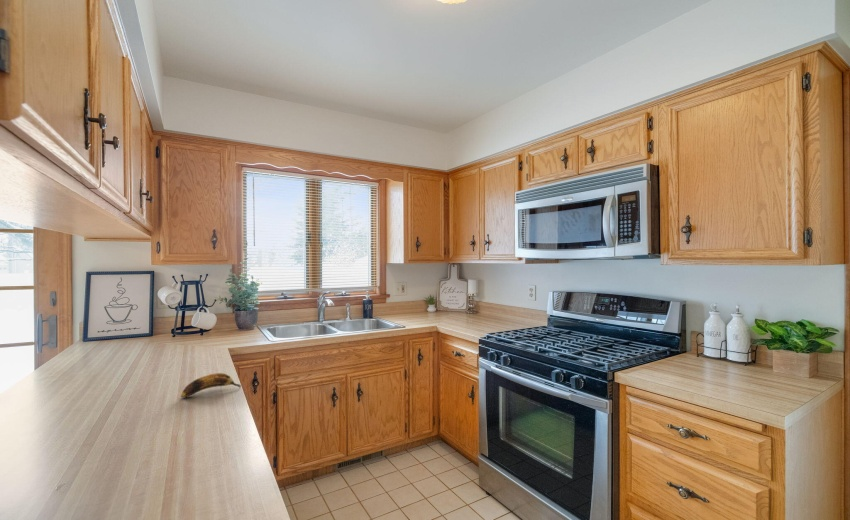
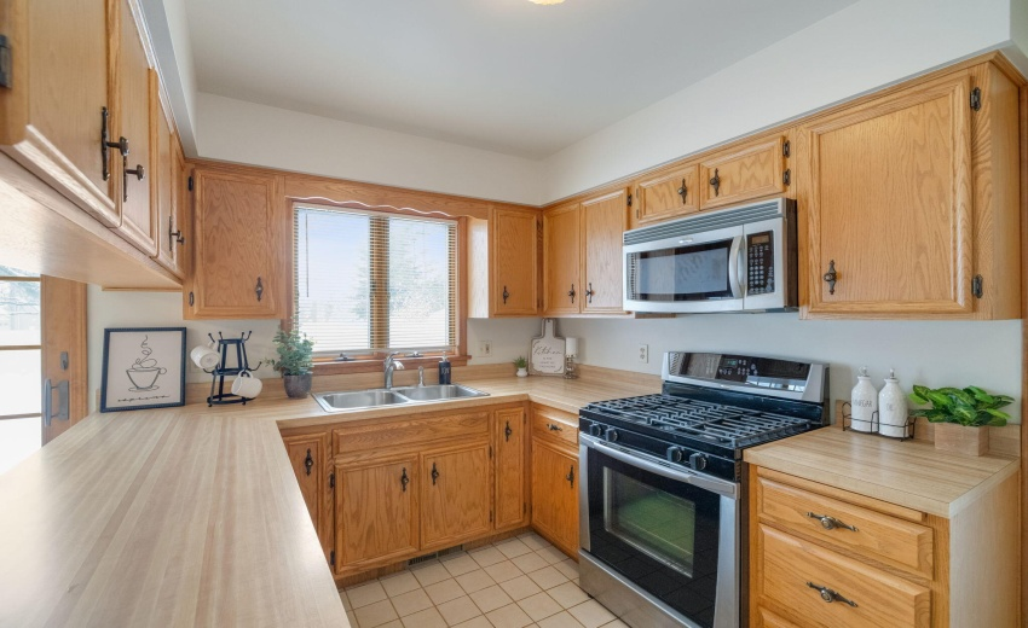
- banana [180,372,242,399]
